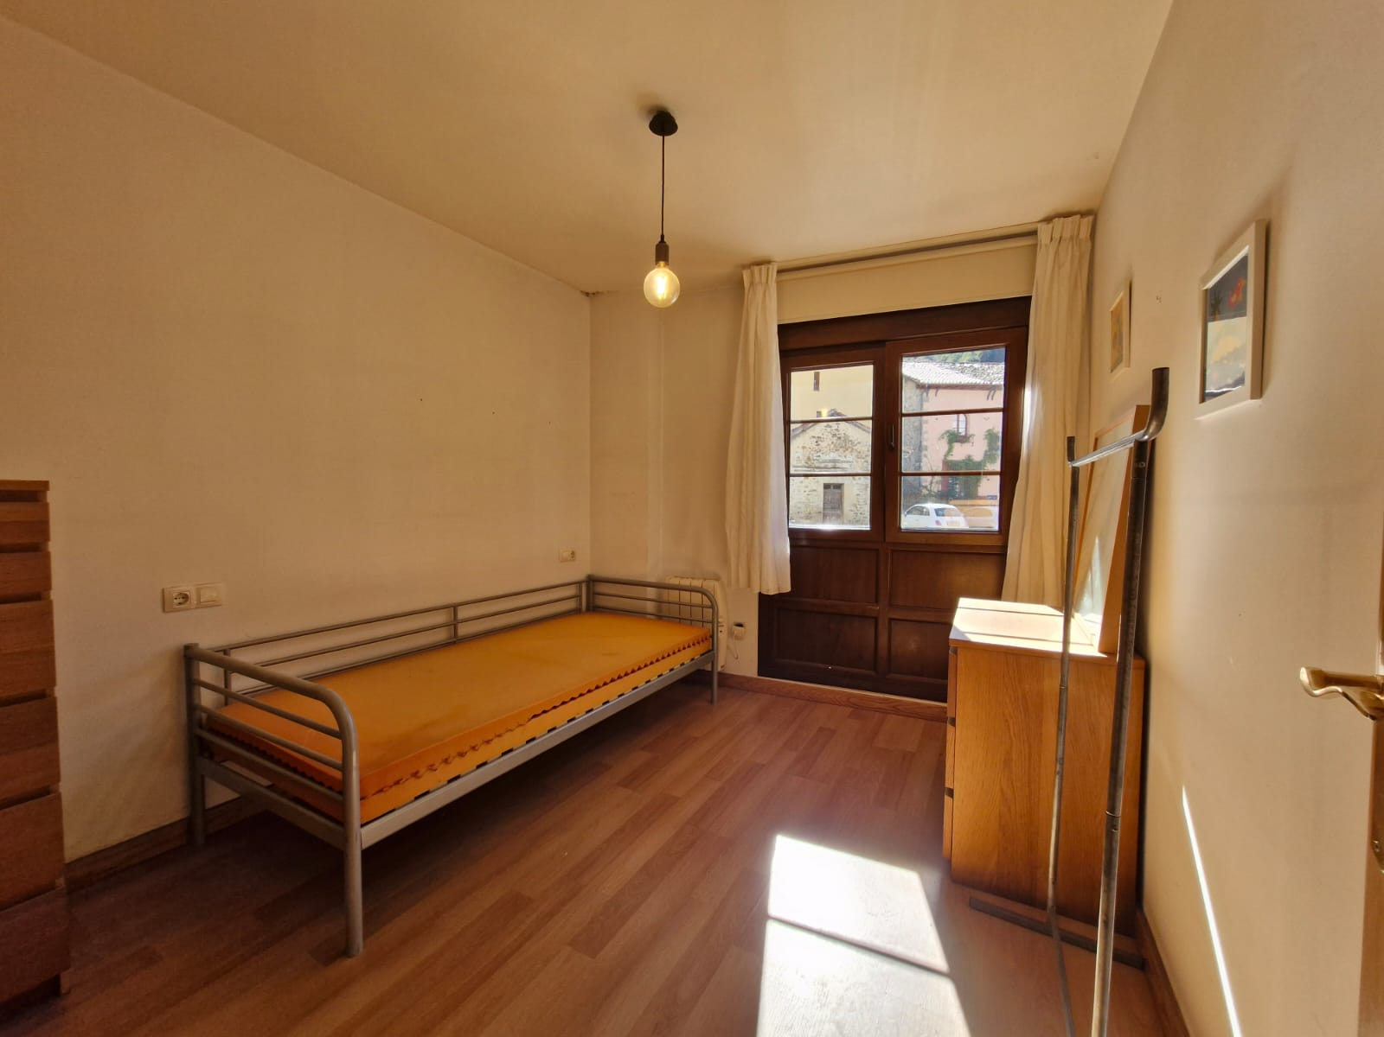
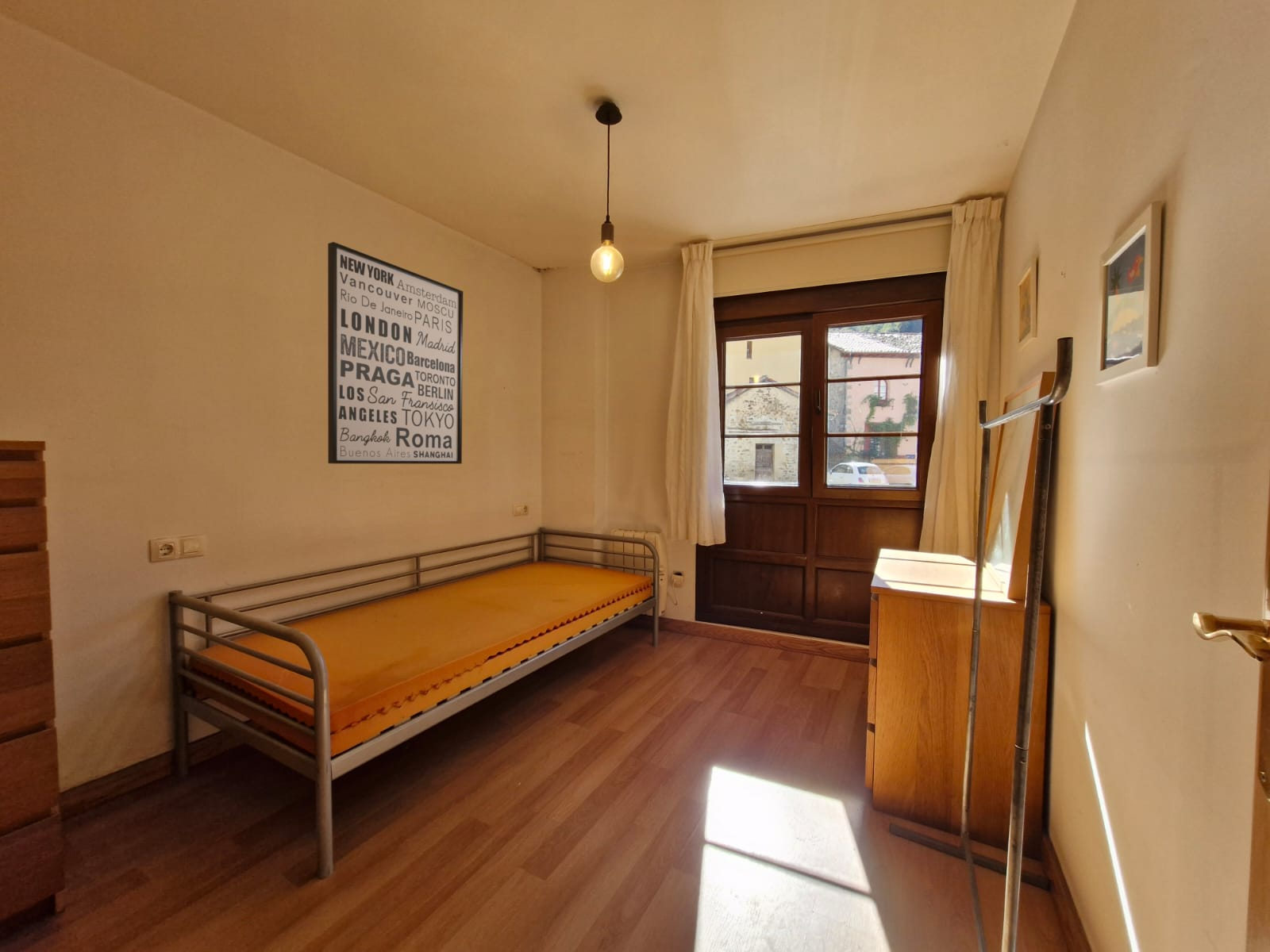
+ wall art [327,241,464,465]
